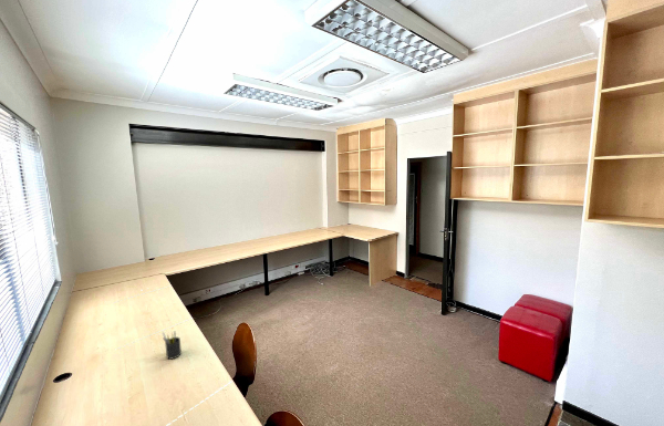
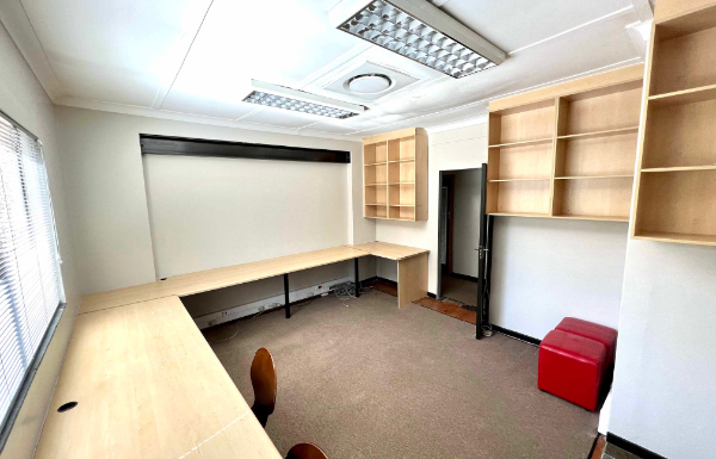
- pen holder [162,331,183,361]
